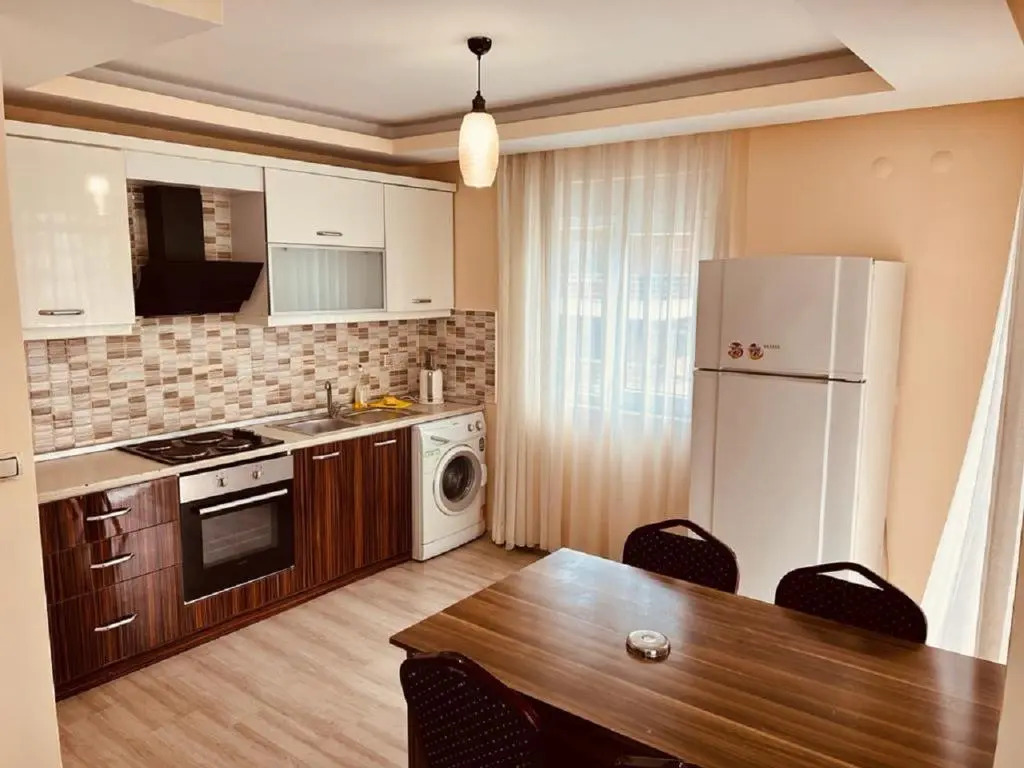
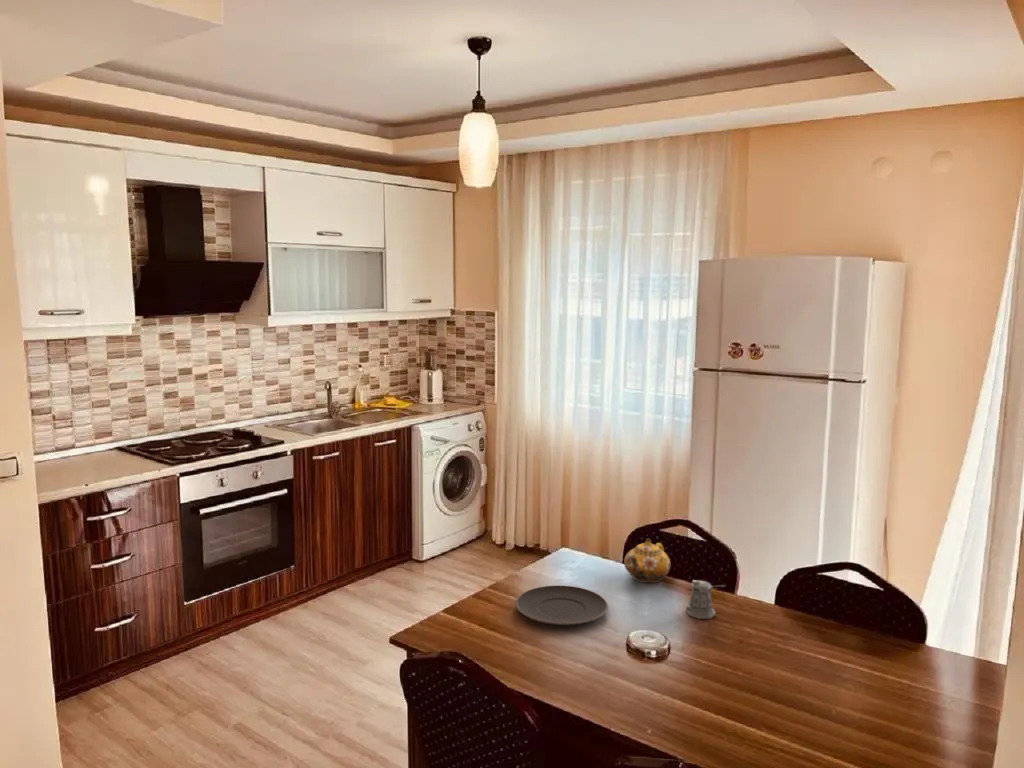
+ teapot [623,538,671,584]
+ pepper shaker [685,579,727,620]
+ plate [514,584,609,627]
